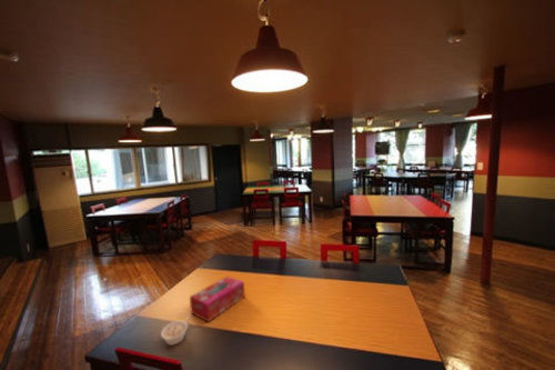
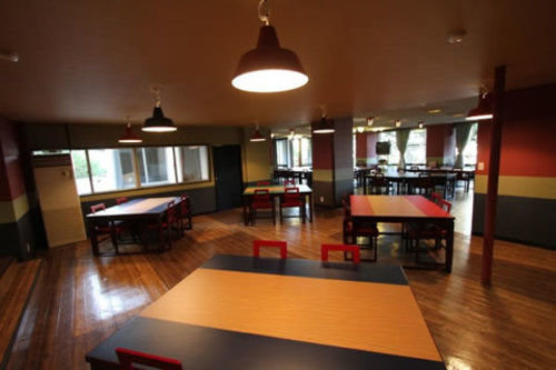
- legume [160,316,191,347]
- tissue box [189,276,245,323]
